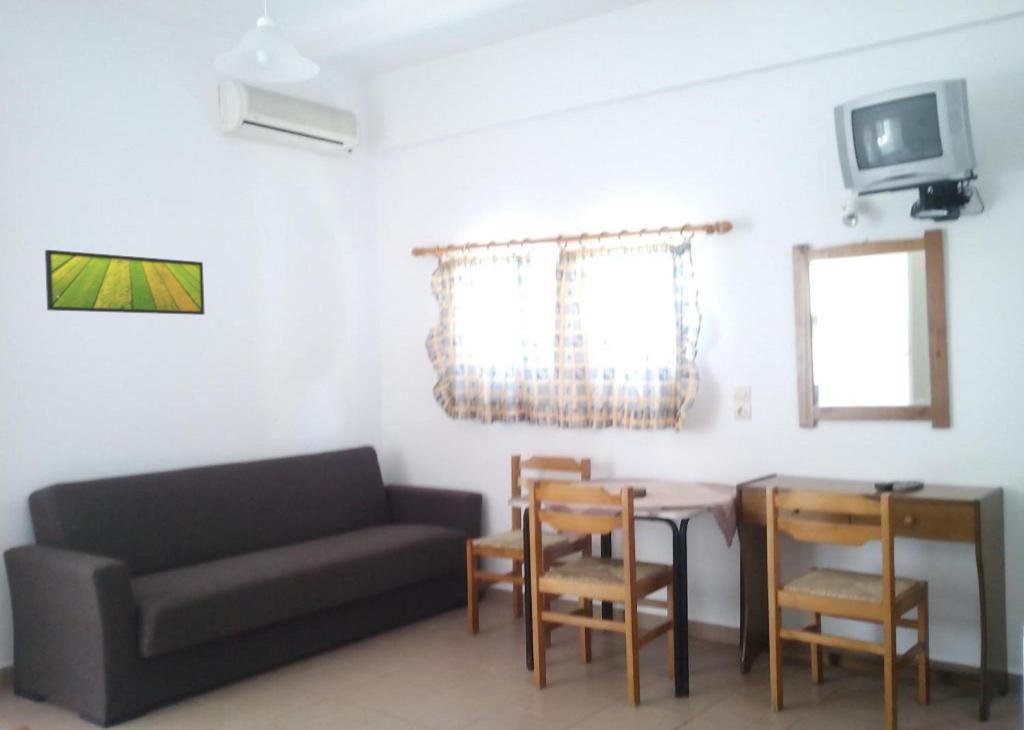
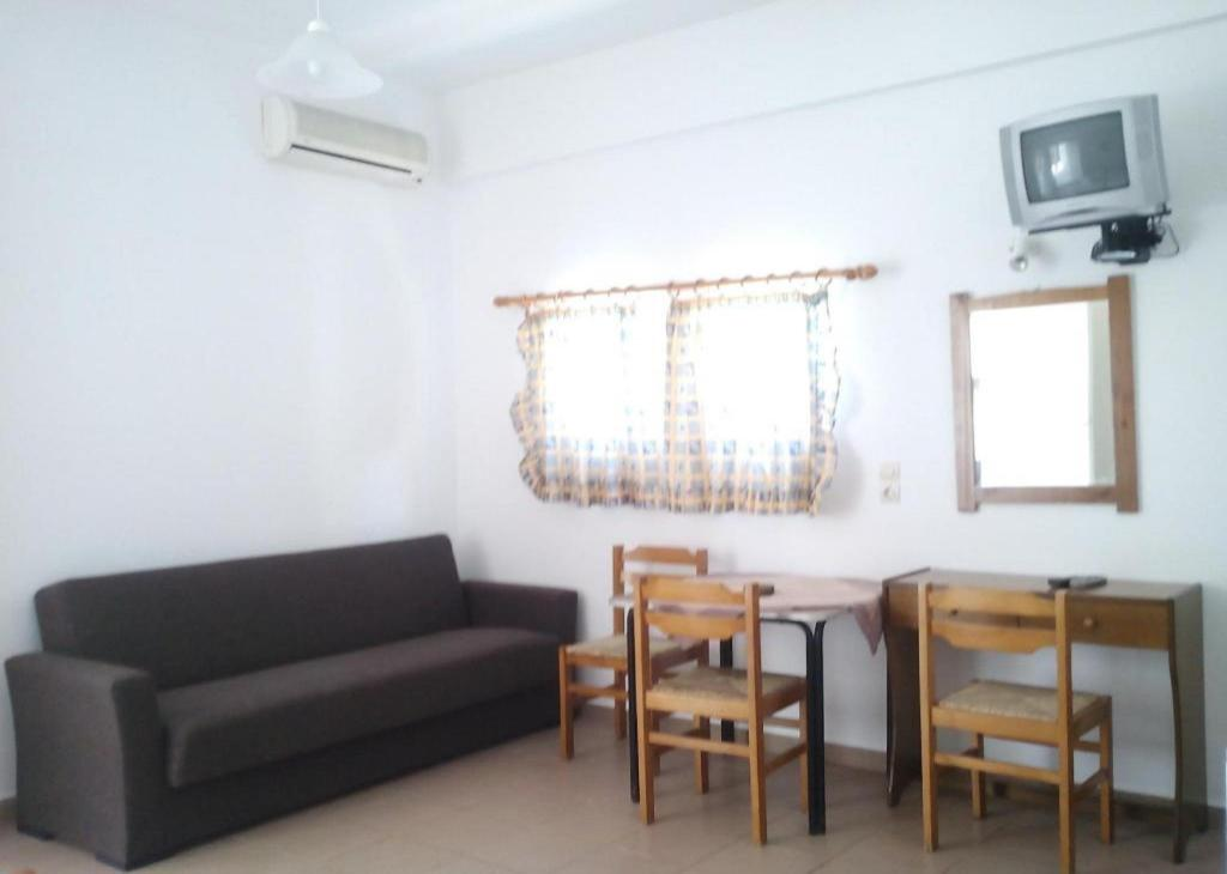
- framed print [44,249,206,316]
